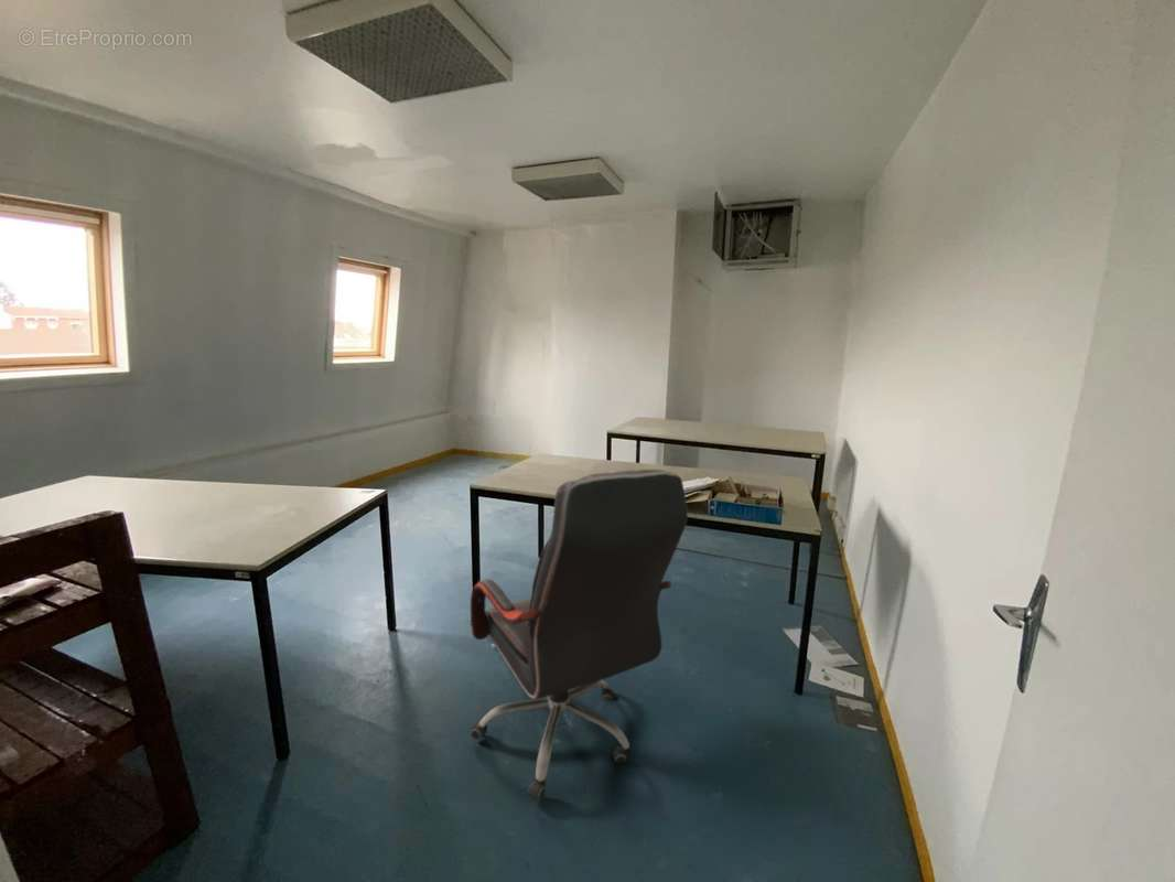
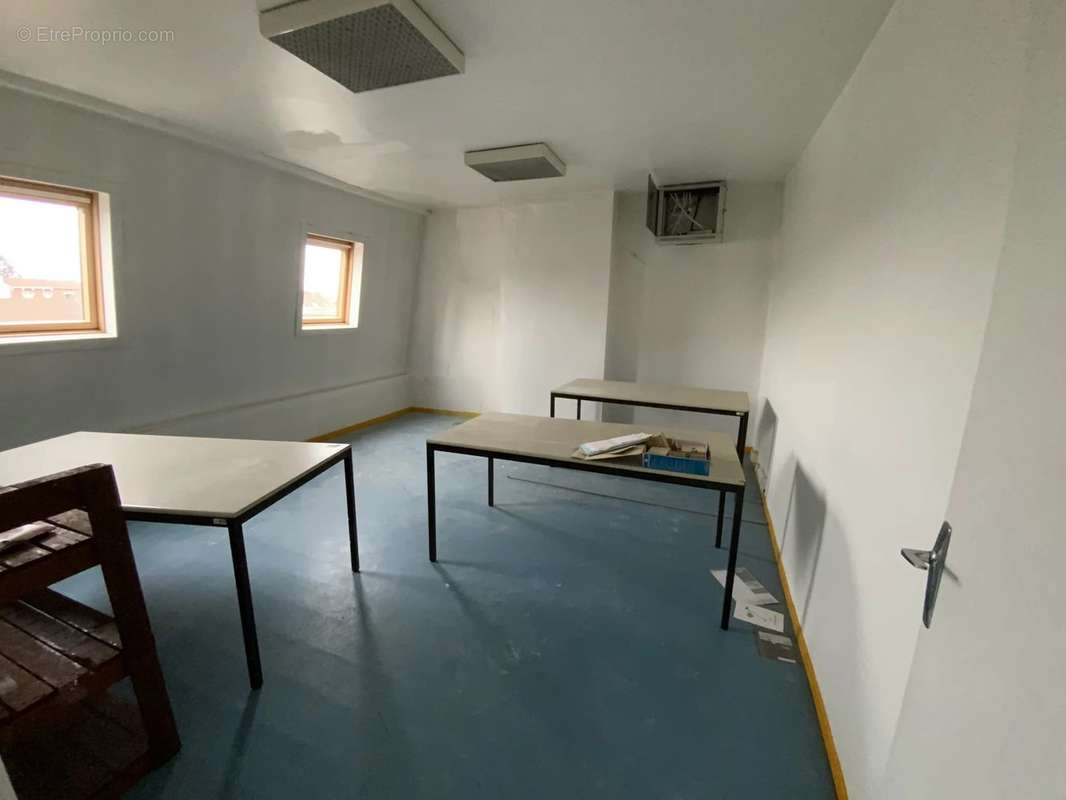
- office chair [468,469,689,802]
